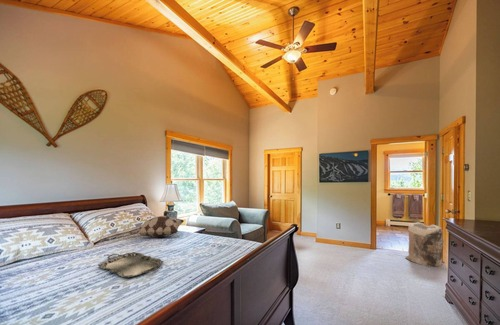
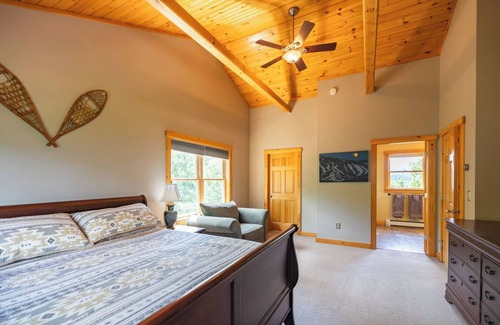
- decorative pillow [129,215,185,238]
- serving tray [97,251,164,279]
- bag [405,221,444,268]
